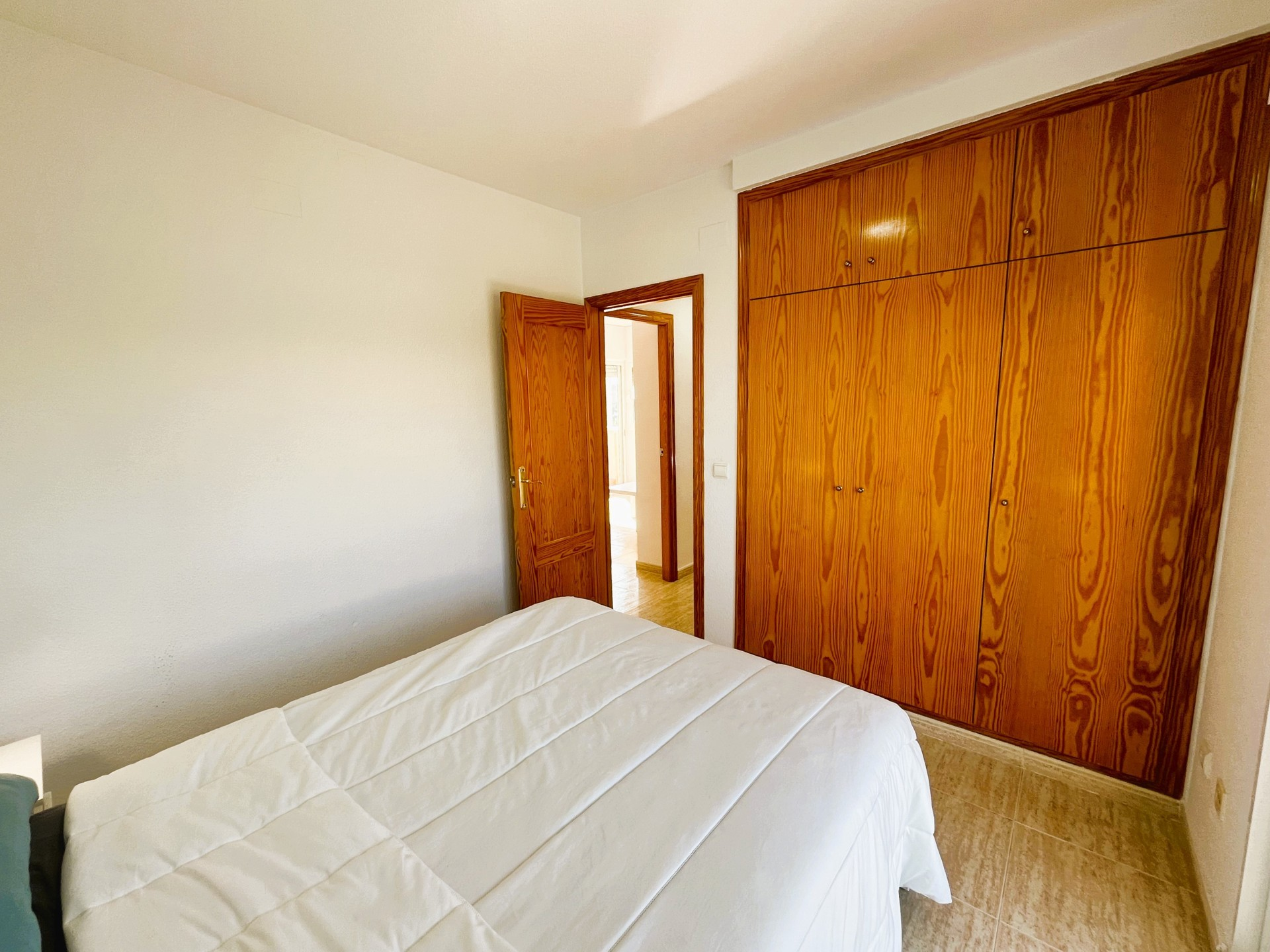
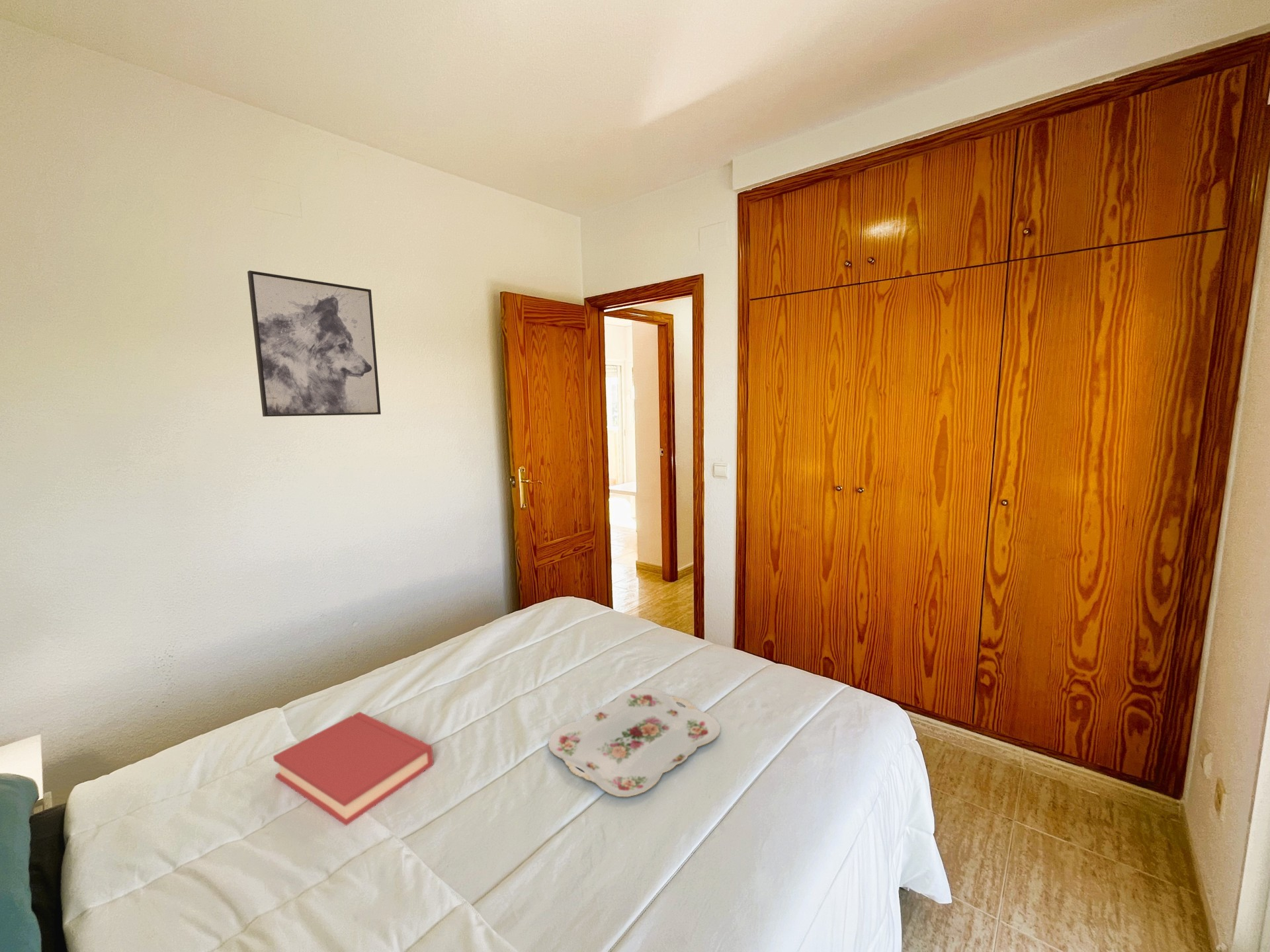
+ hardback book [273,711,434,826]
+ serving tray [548,688,721,797]
+ wall art [247,270,382,417]
